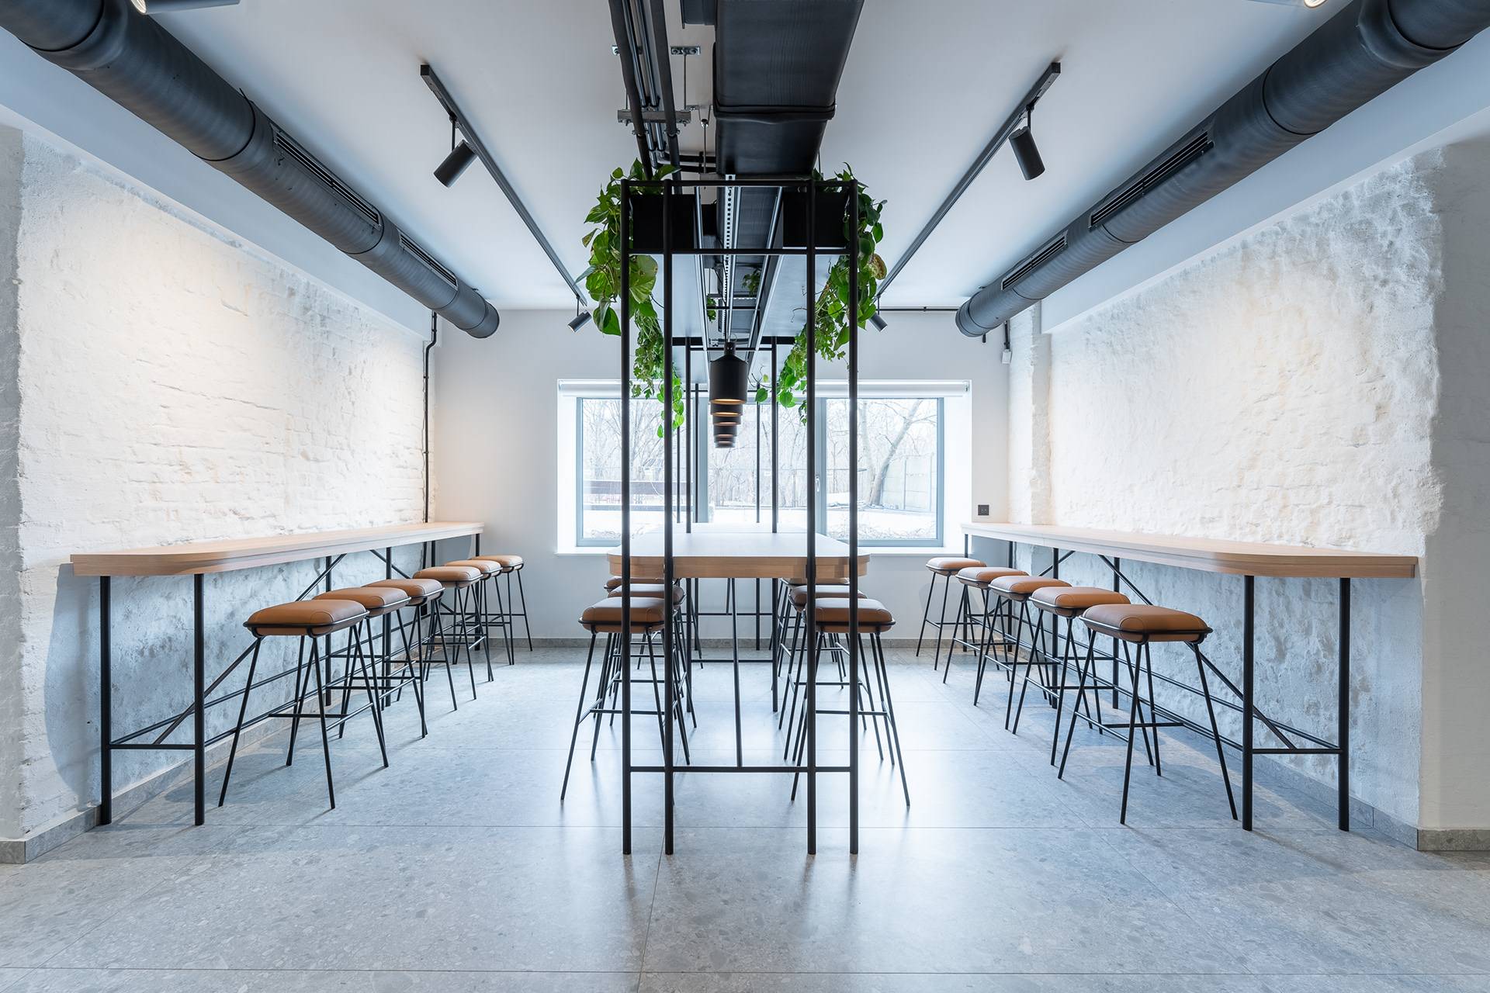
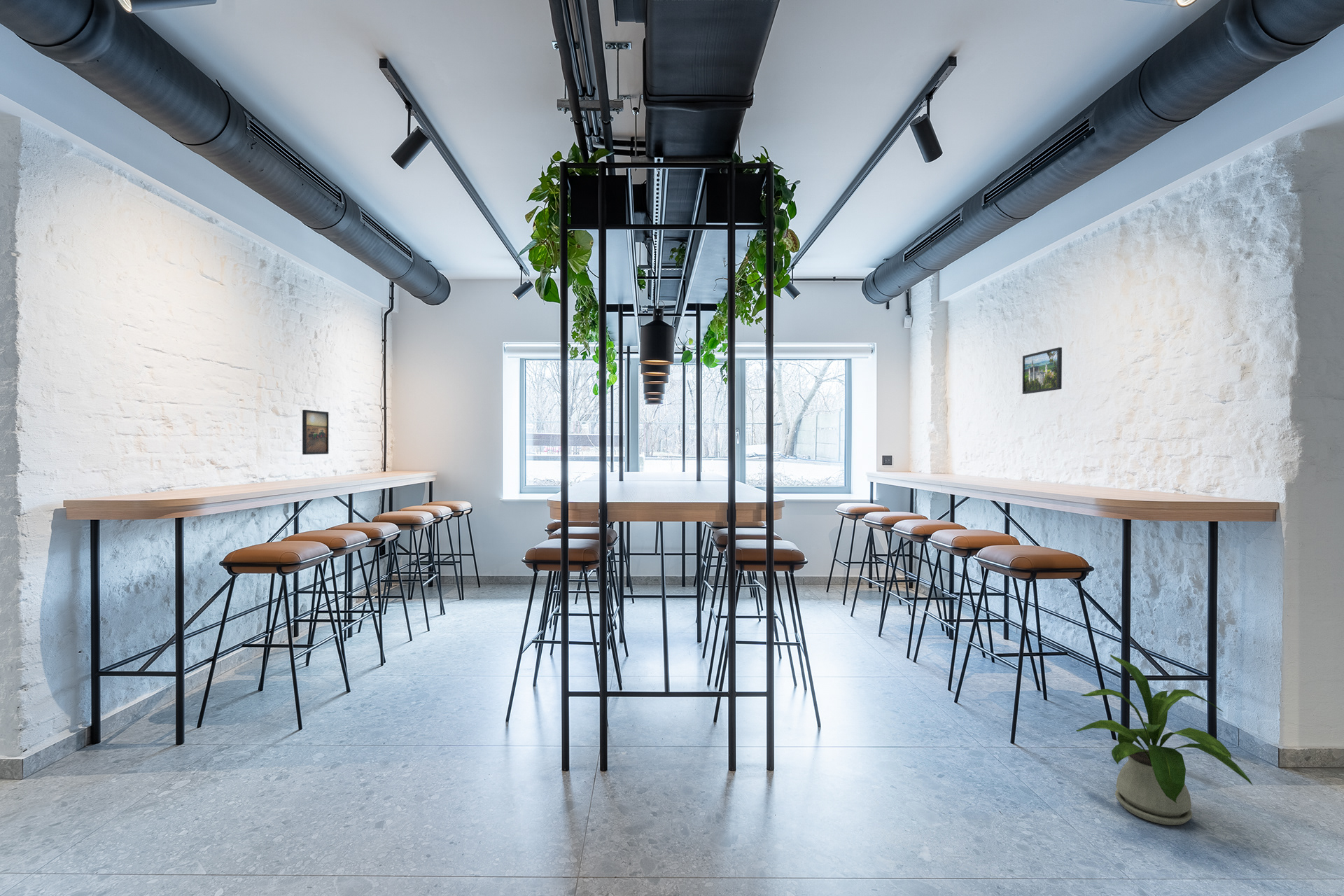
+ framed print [1022,346,1063,395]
+ house plant [1075,654,1254,826]
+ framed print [302,409,329,455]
